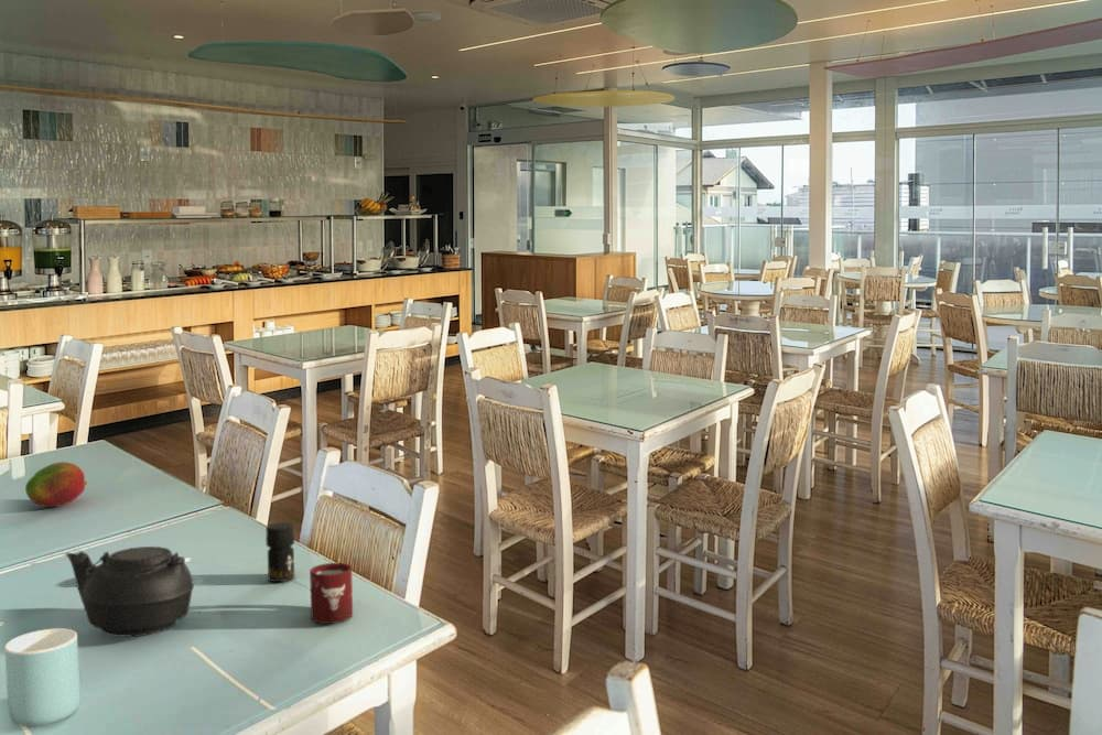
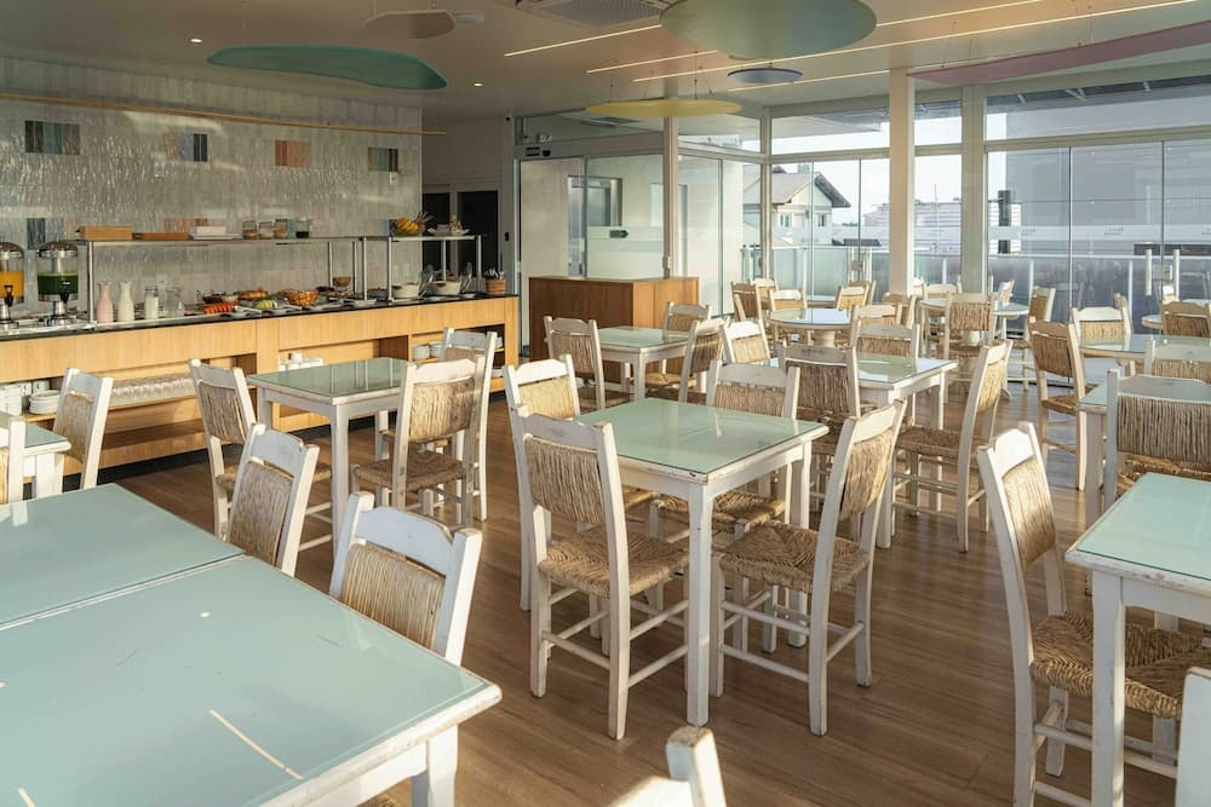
- jar [264,521,295,583]
- teapot [65,545,195,638]
- cup [309,562,354,625]
- fruit [24,461,88,508]
- mug [3,627,82,727]
